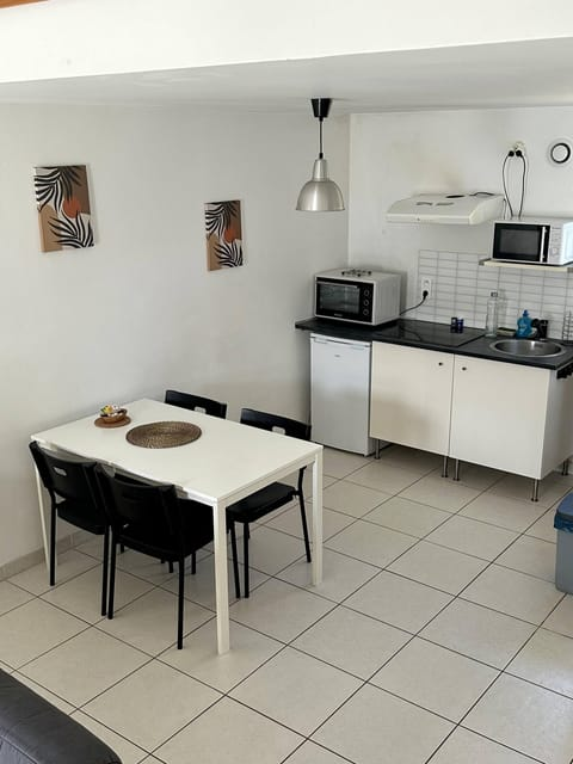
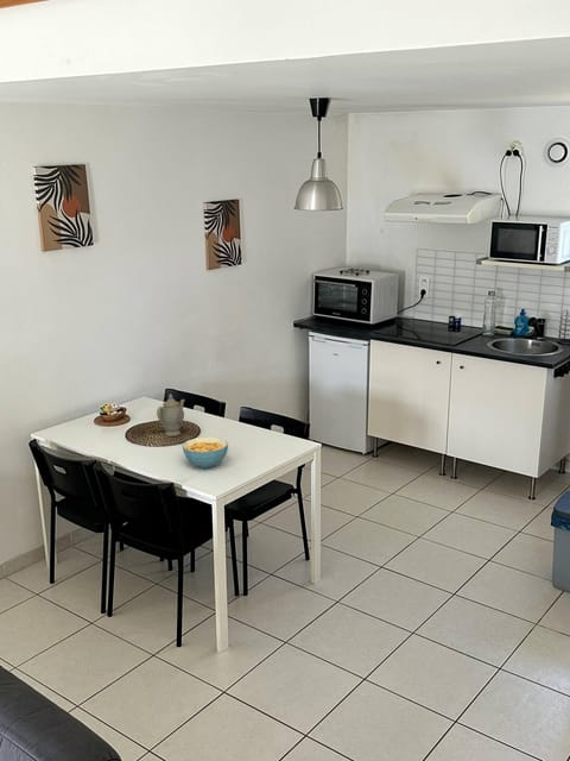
+ chinaware [156,392,186,438]
+ cereal bowl [180,436,229,470]
